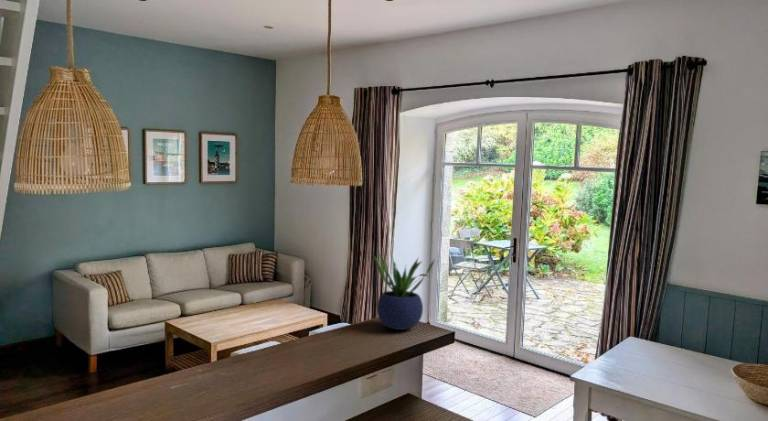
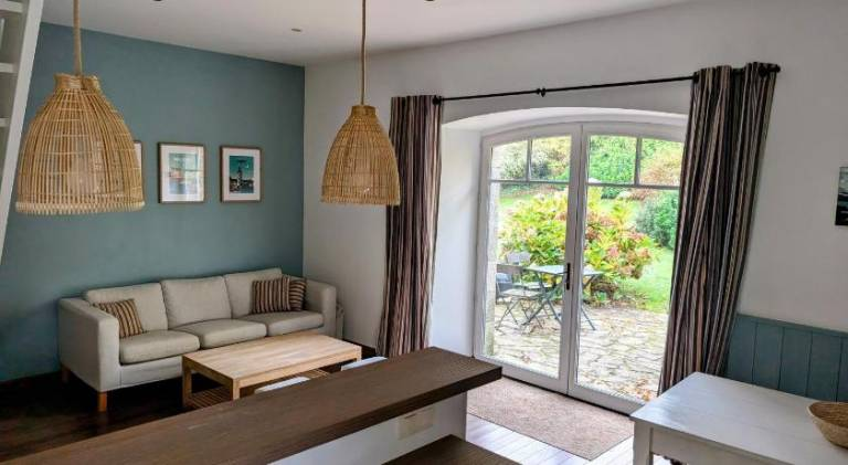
- potted plant [371,250,436,331]
